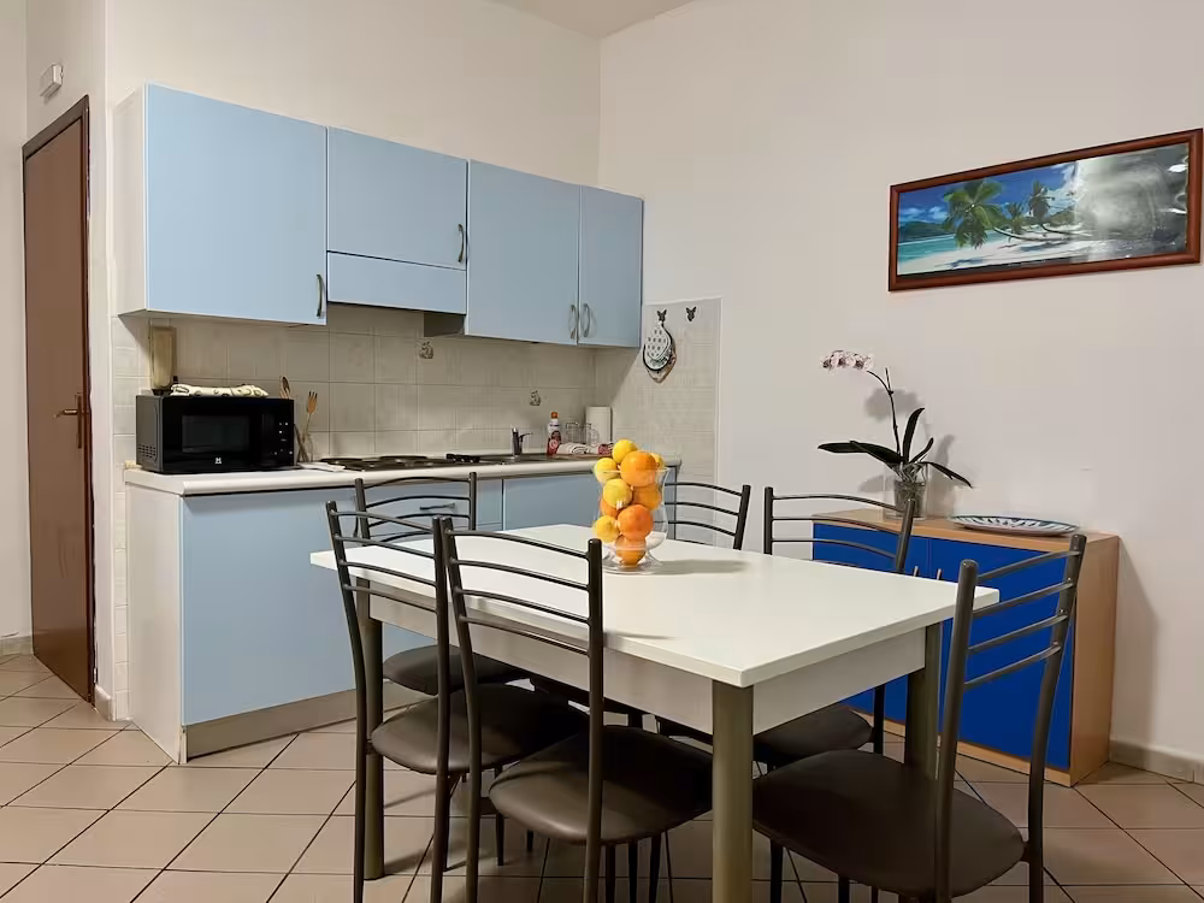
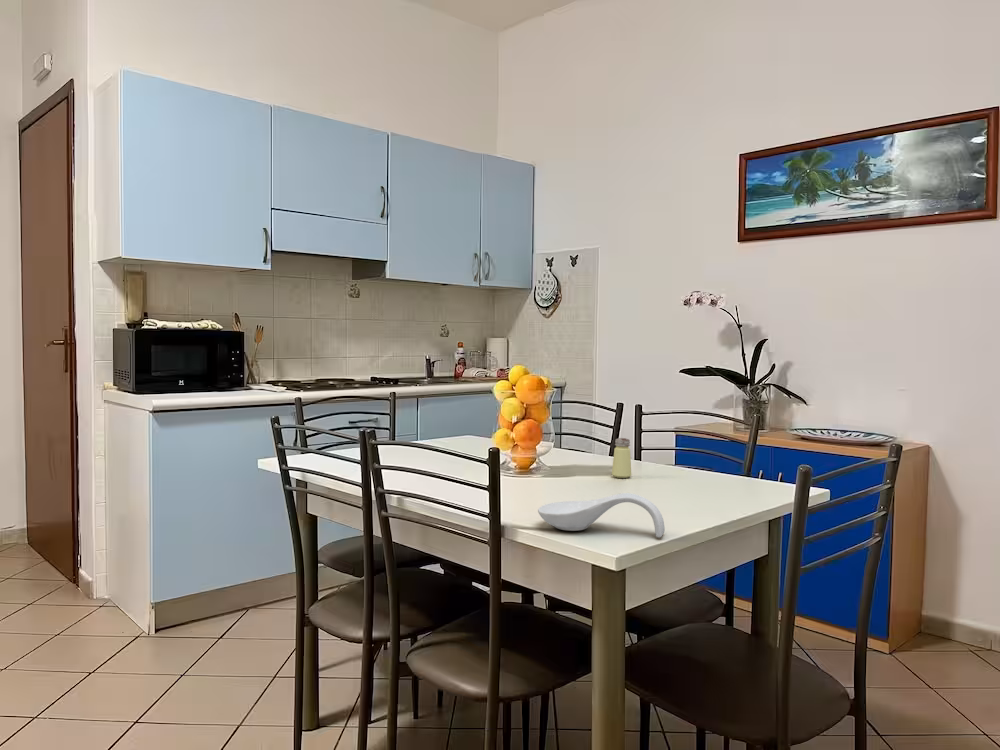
+ spoon rest [537,492,666,539]
+ saltshaker [611,437,632,479]
